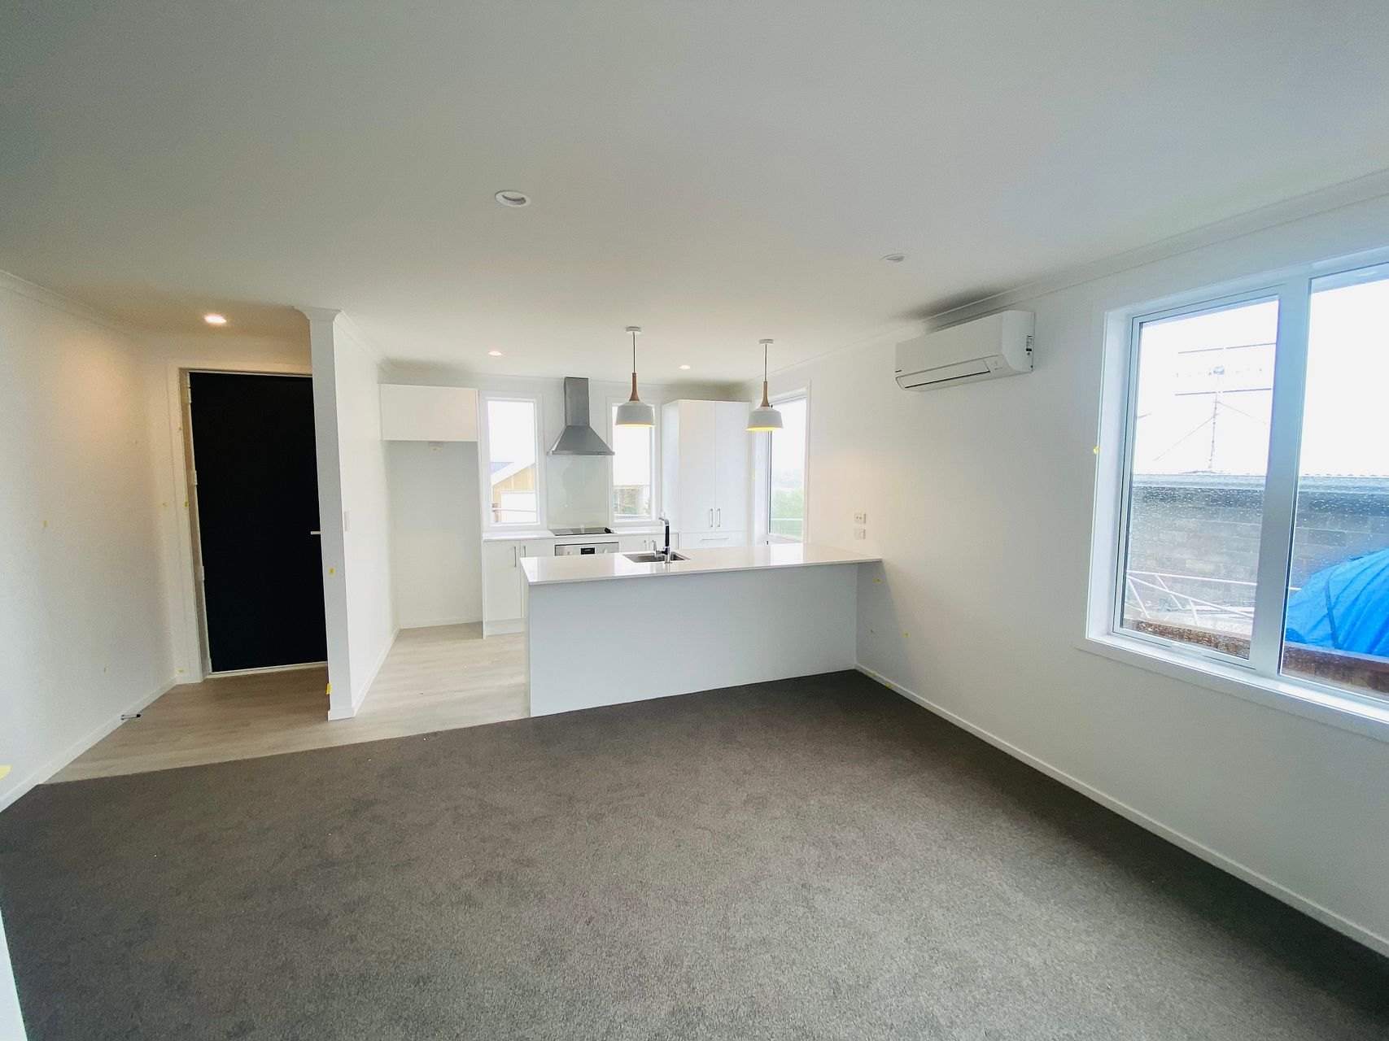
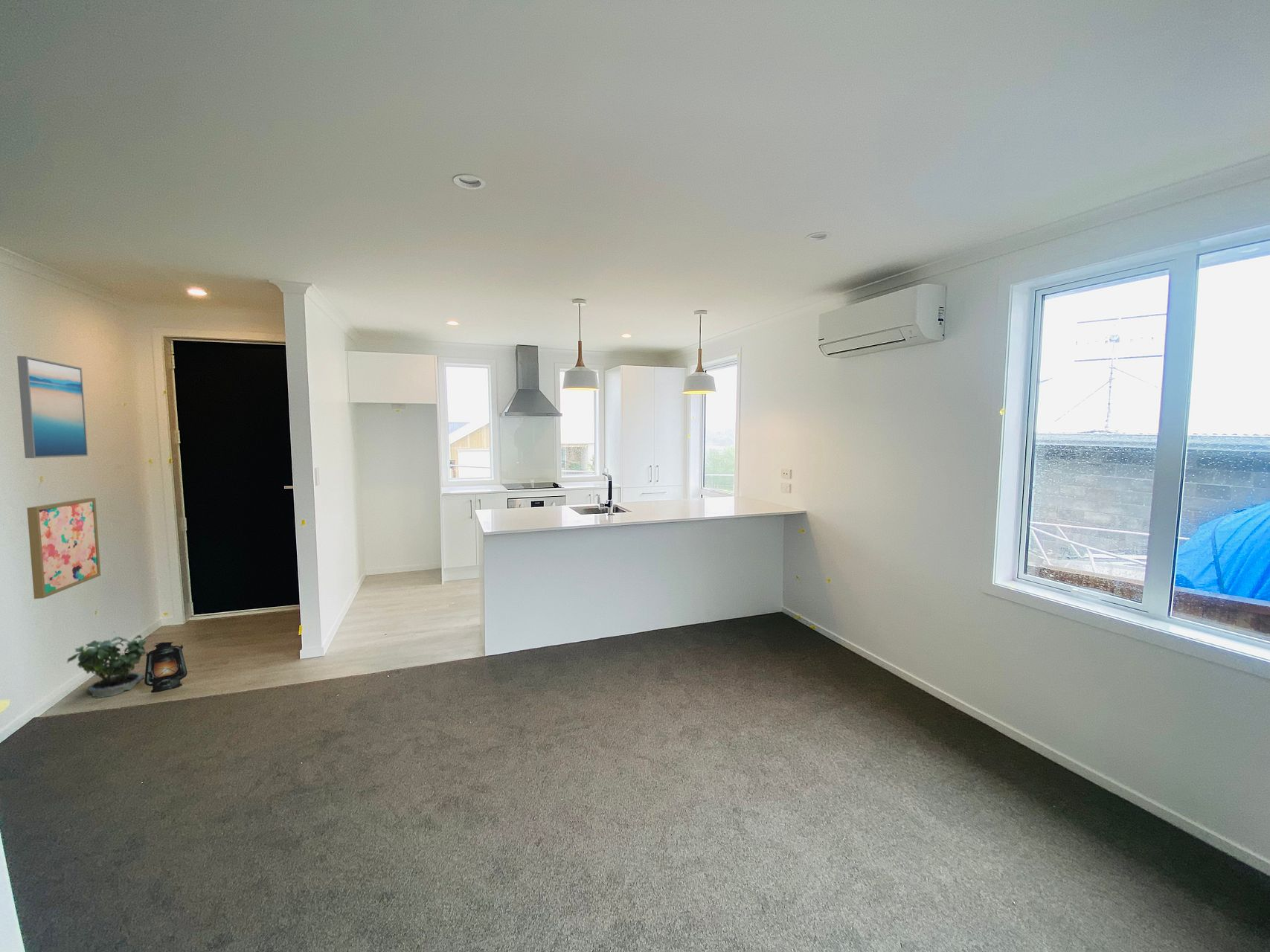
+ potted plant [66,630,147,699]
+ wall art [16,356,89,459]
+ wall art [26,497,101,599]
+ lantern [144,641,188,693]
